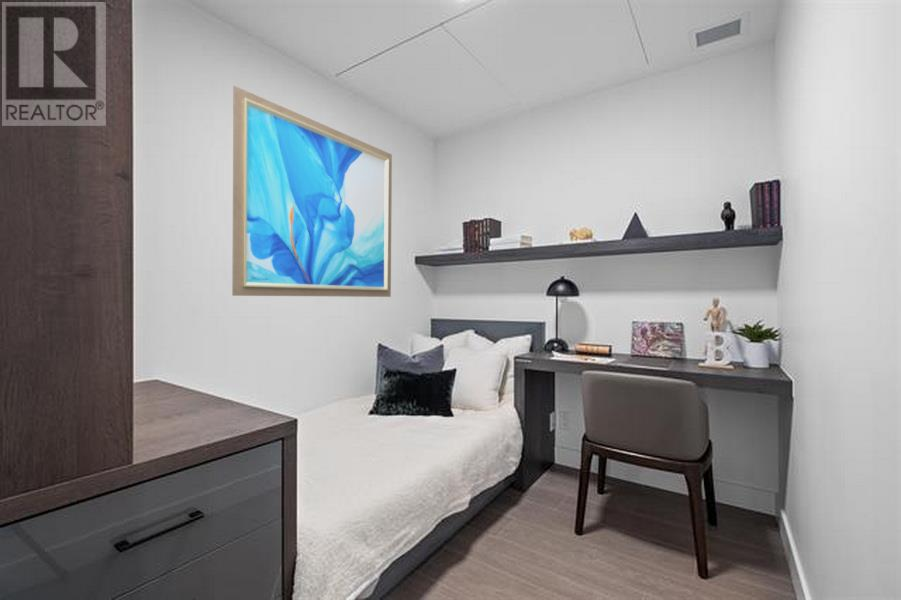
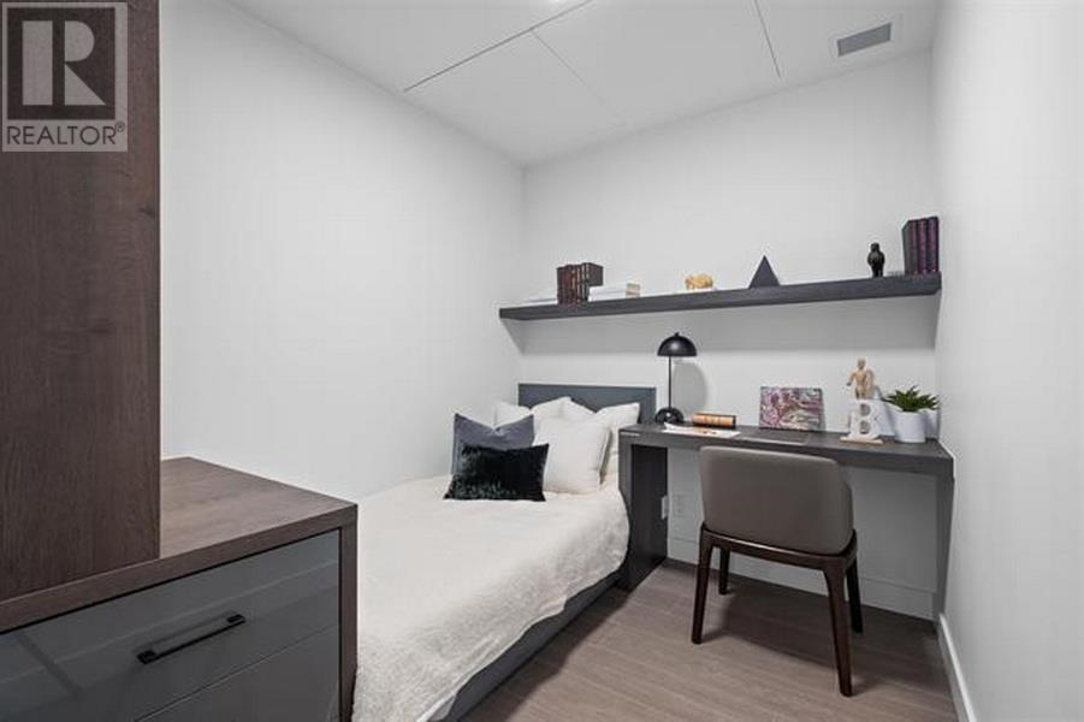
- wall art [231,85,393,298]
